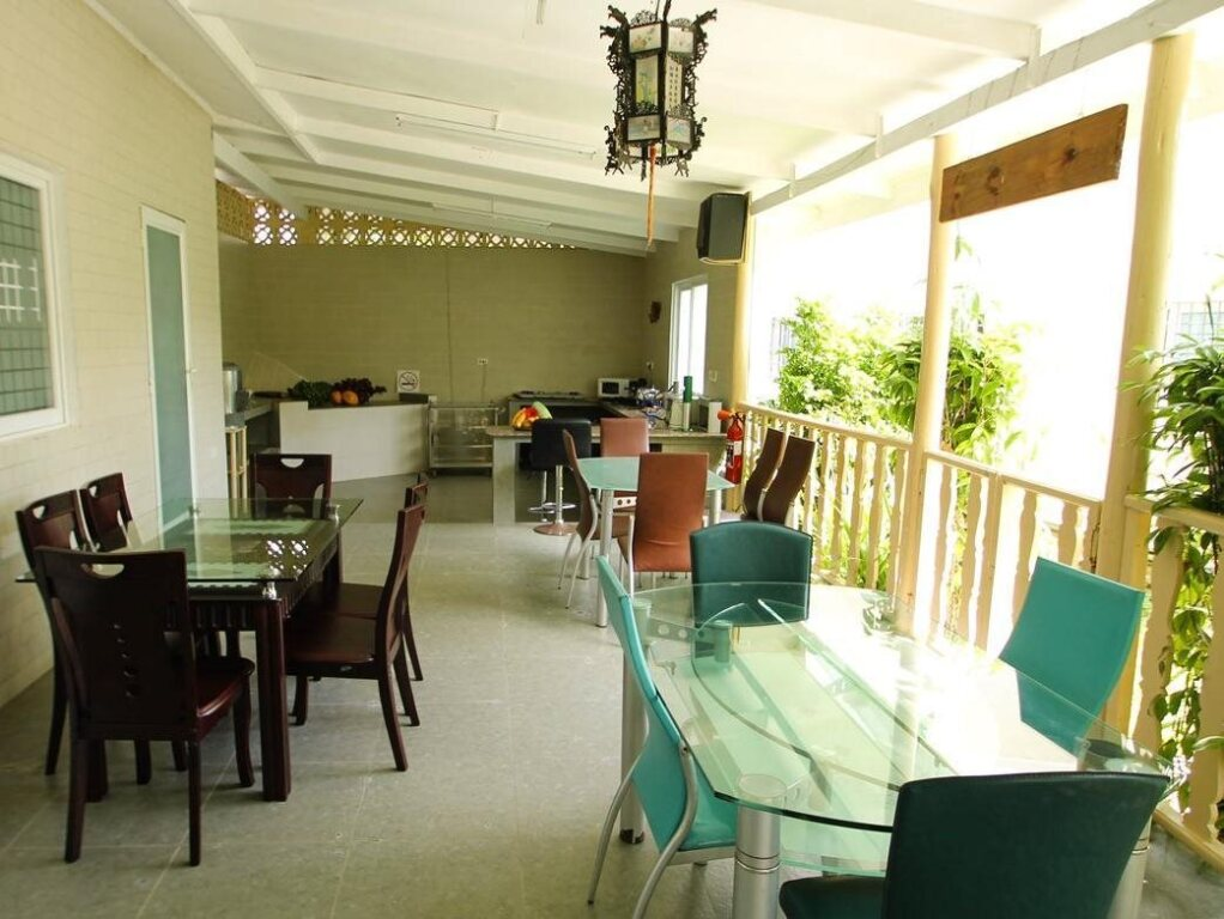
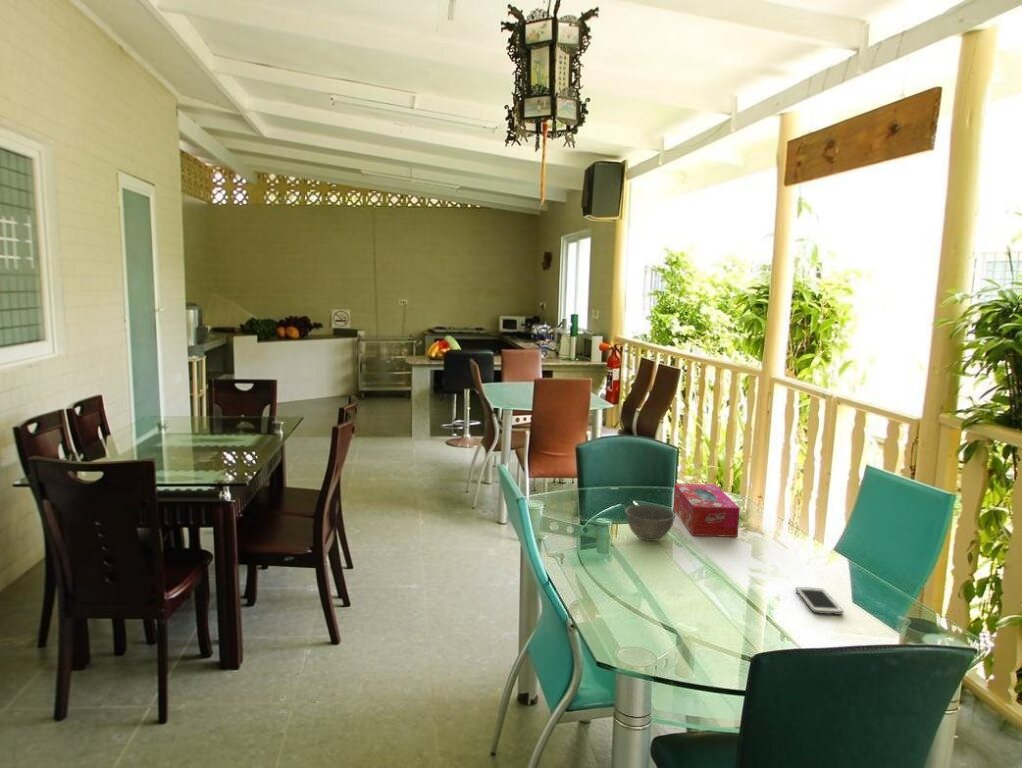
+ cell phone [795,586,844,616]
+ tissue box [673,482,741,538]
+ bowl [624,504,676,542]
